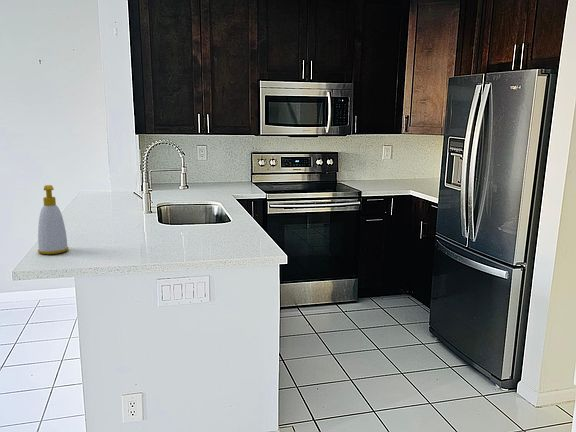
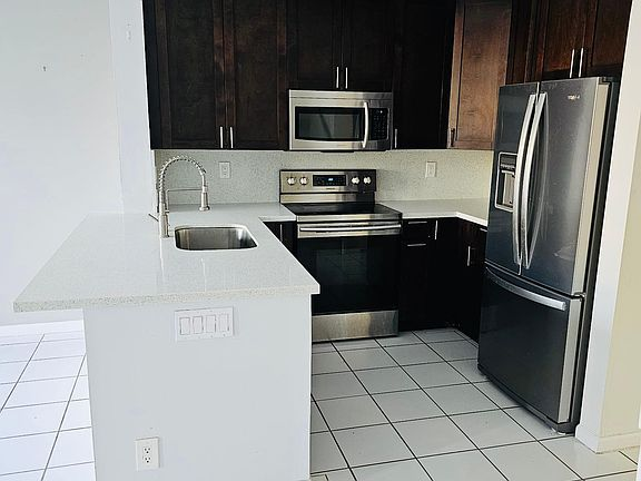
- soap bottle [37,184,69,255]
